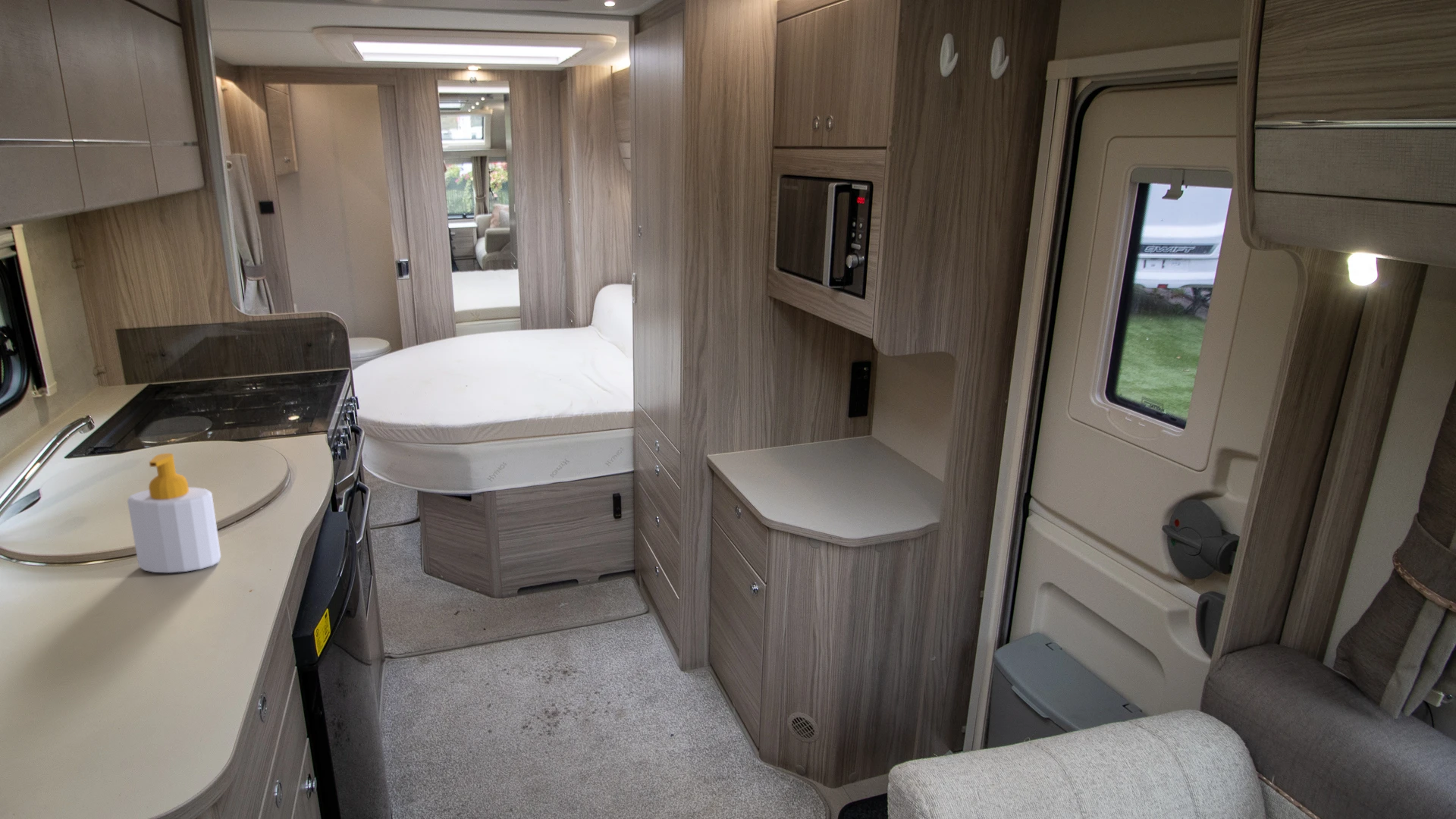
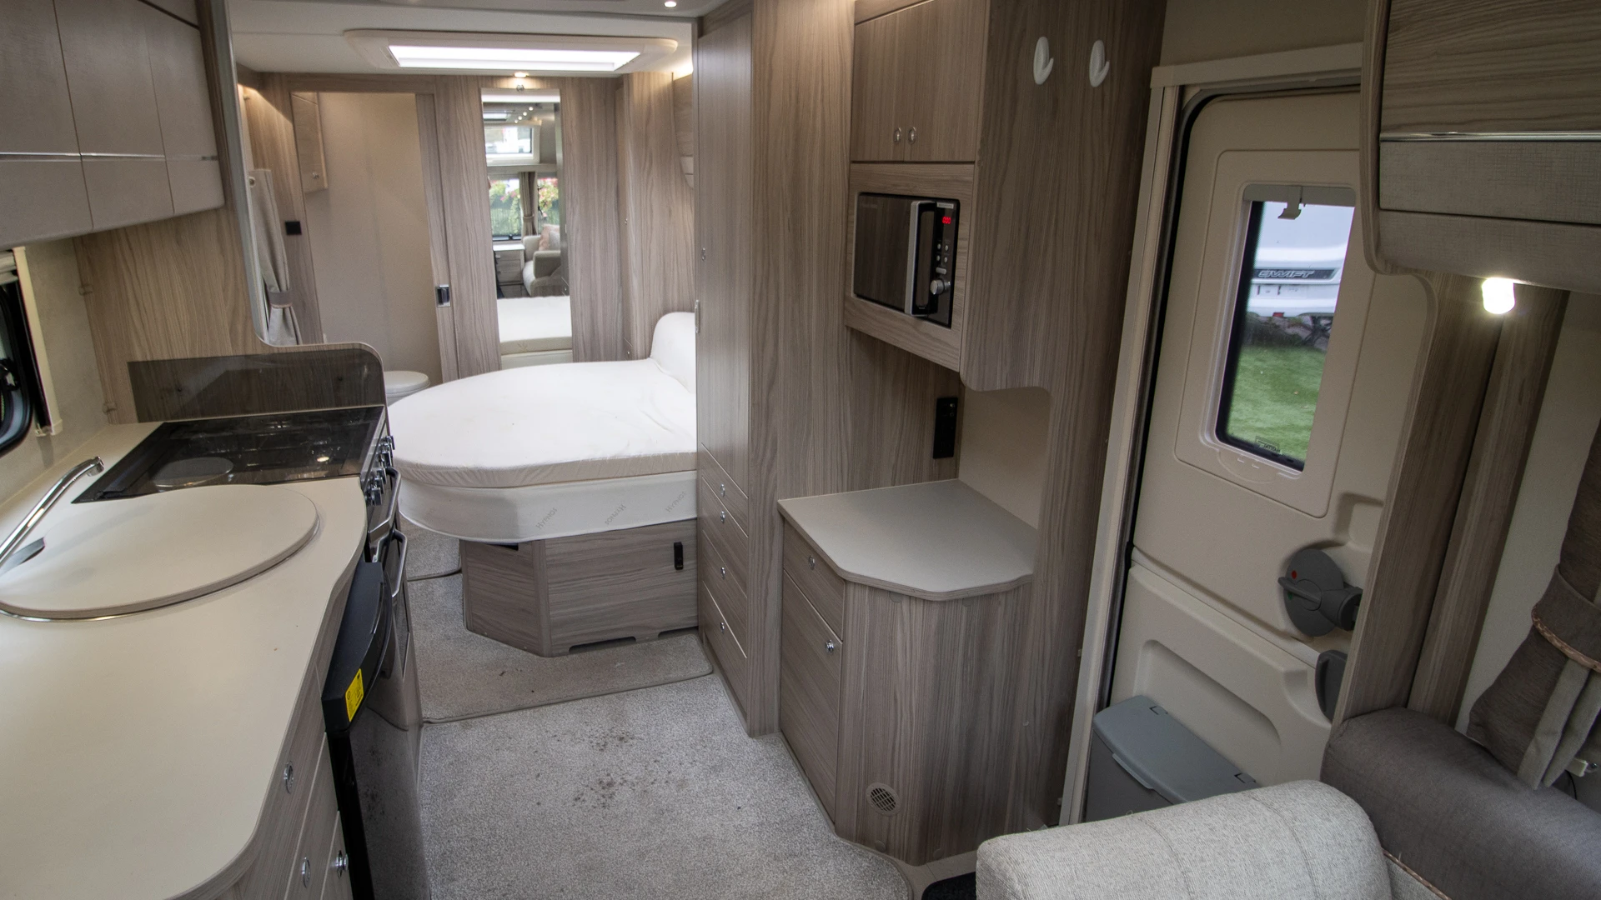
- soap bottle [127,453,221,573]
